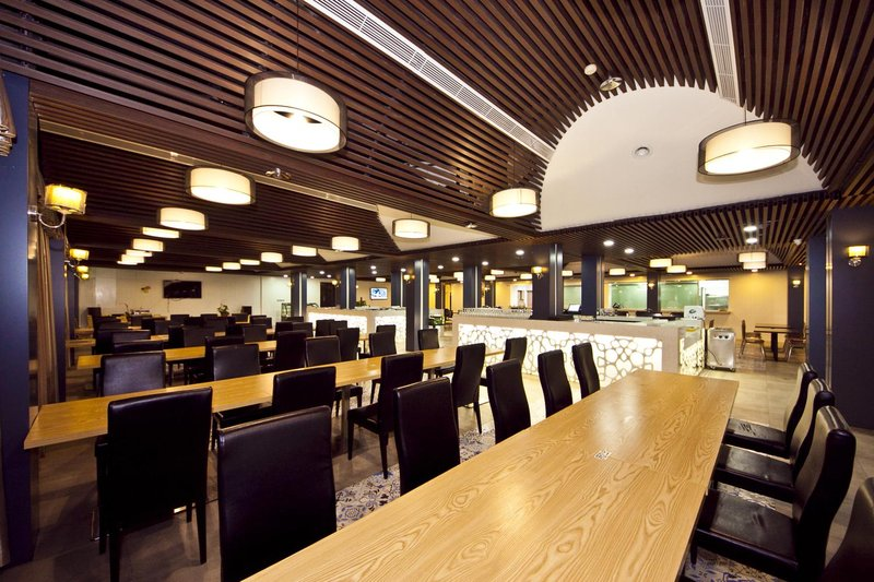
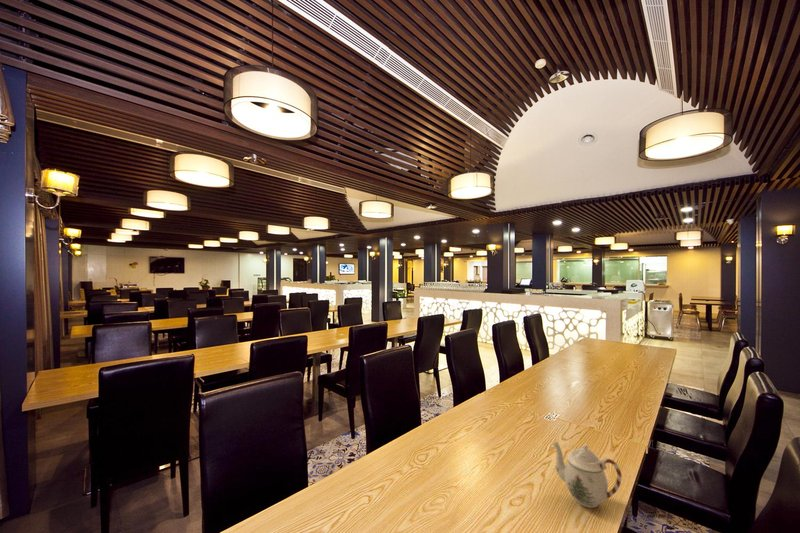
+ teapot [551,440,623,509]
